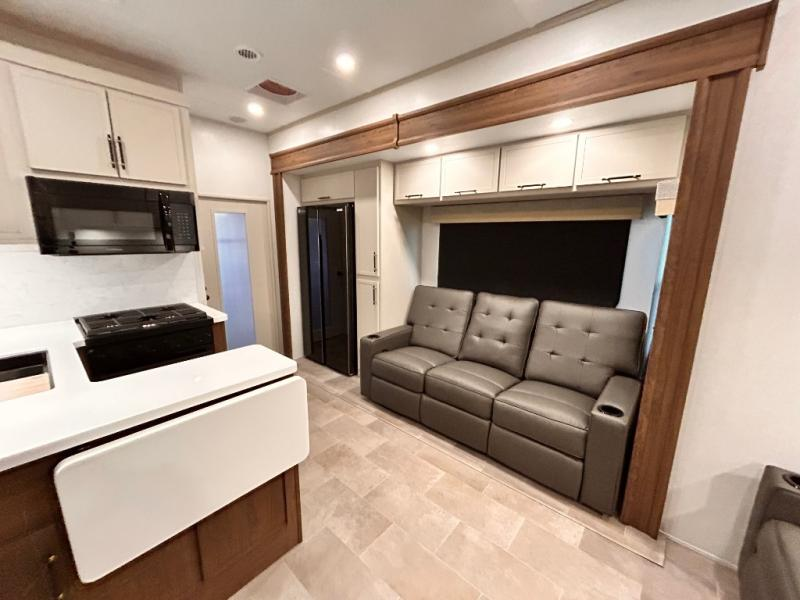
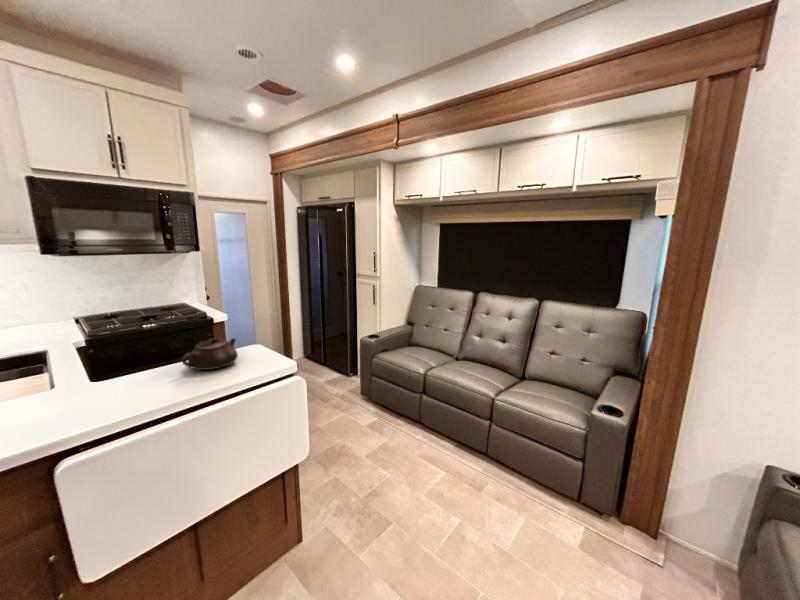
+ teapot [181,337,239,372]
